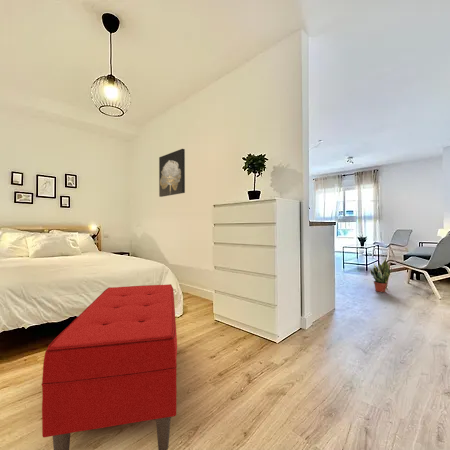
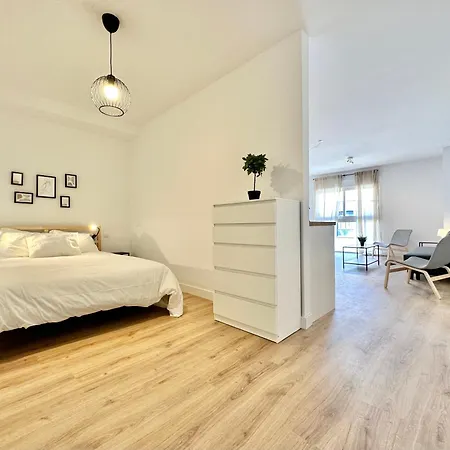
- potted plant [369,258,393,293]
- wall art [158,148,186,198]
- bench [40,283,178,450]
